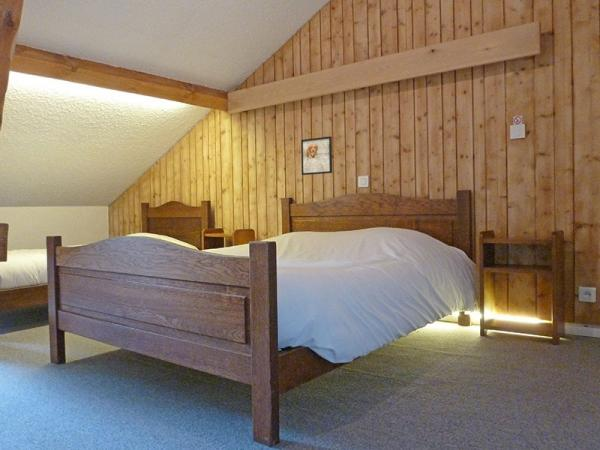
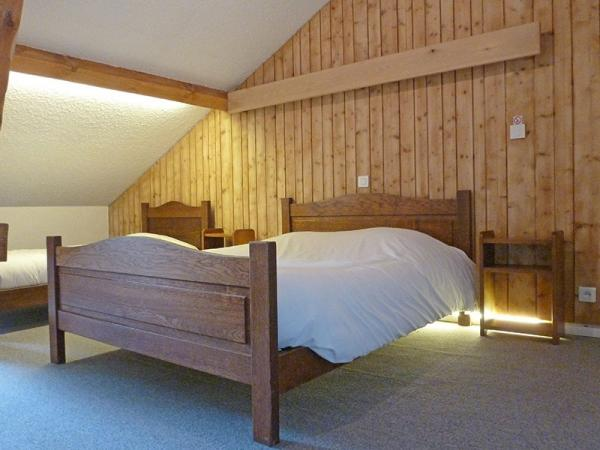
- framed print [300,135,333,176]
